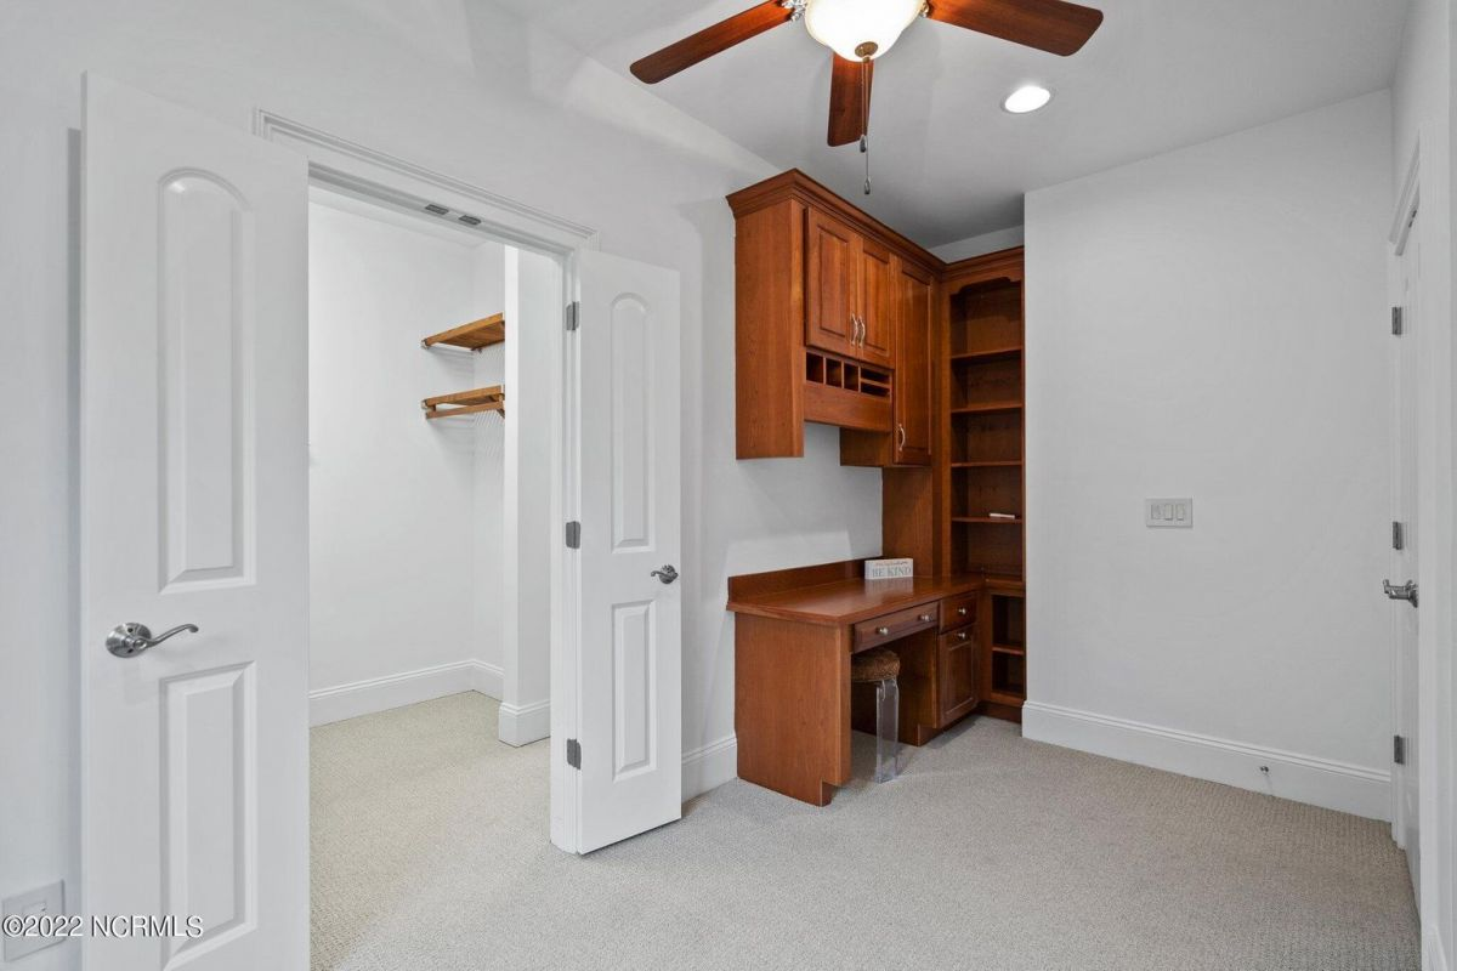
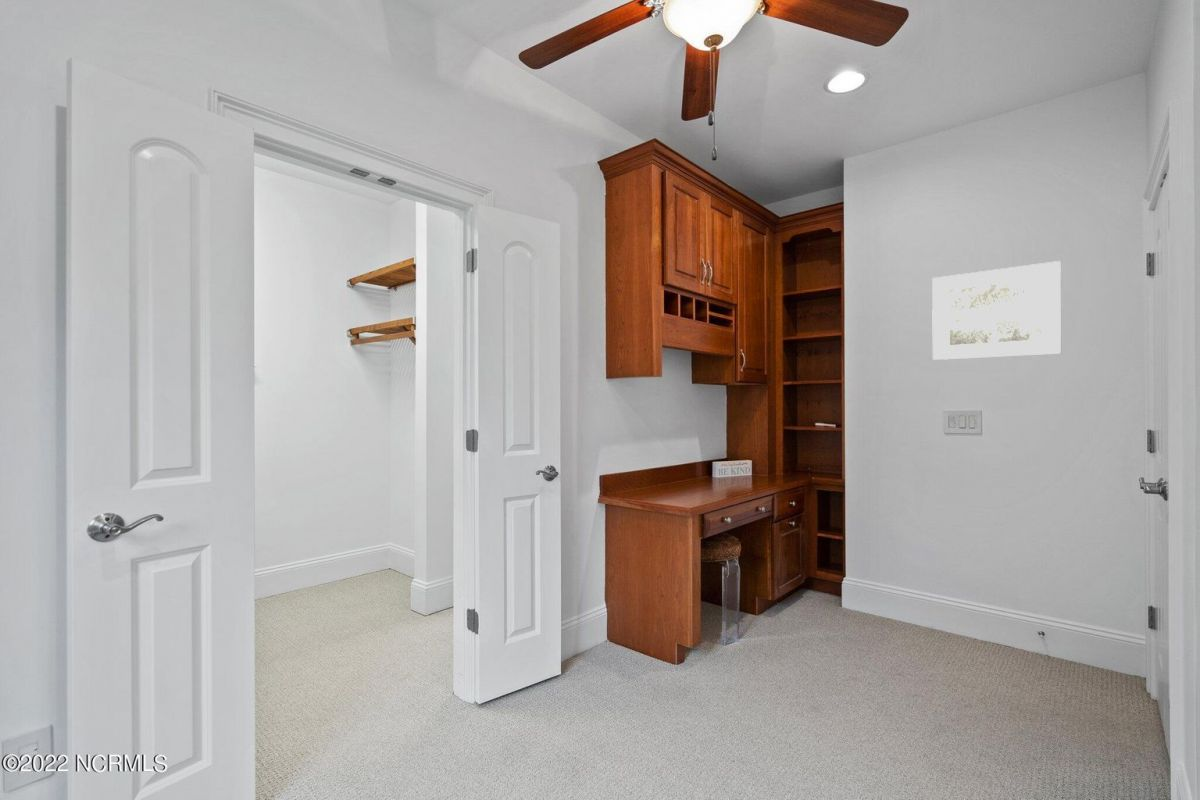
+ wall art [931,260,1062,361]
